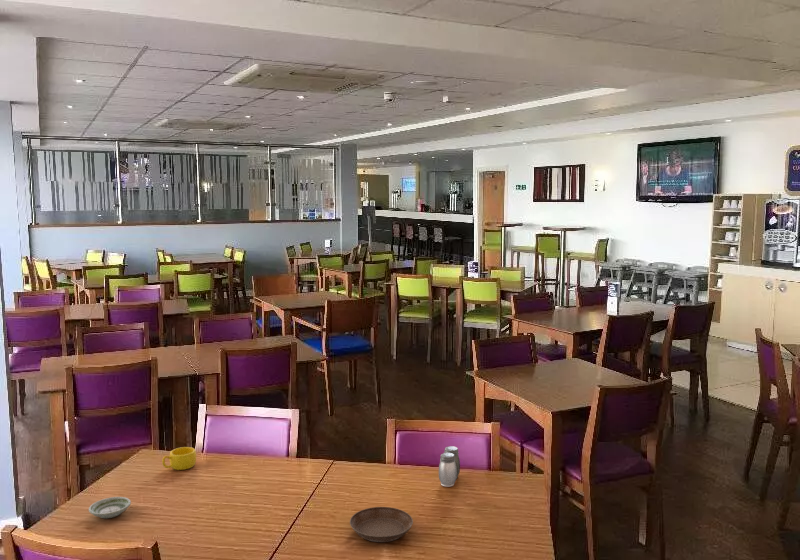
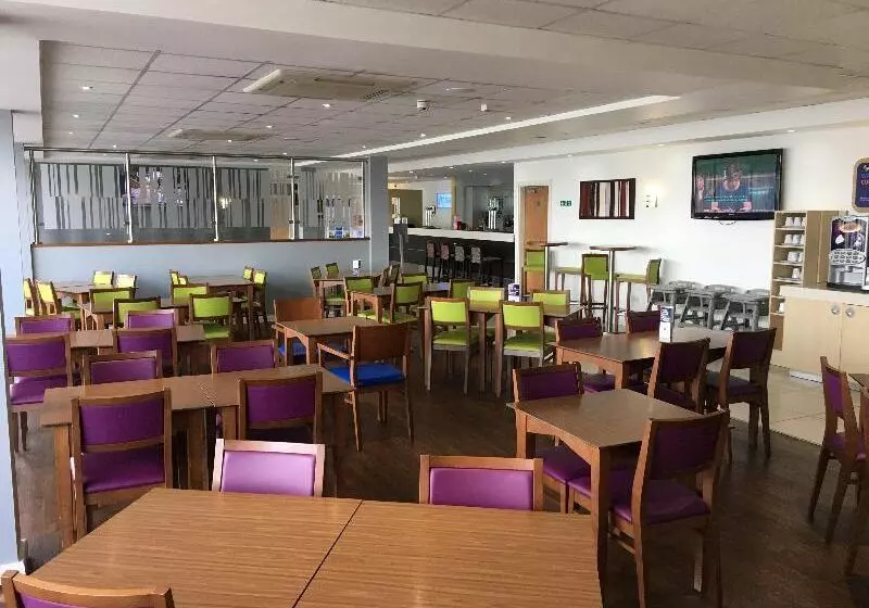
- saucer [88,496,132,519]
- cup [161,446,197,471]
- salt and pepper shaker [438,445,461,488]
- saucer [349,506,414,543]
